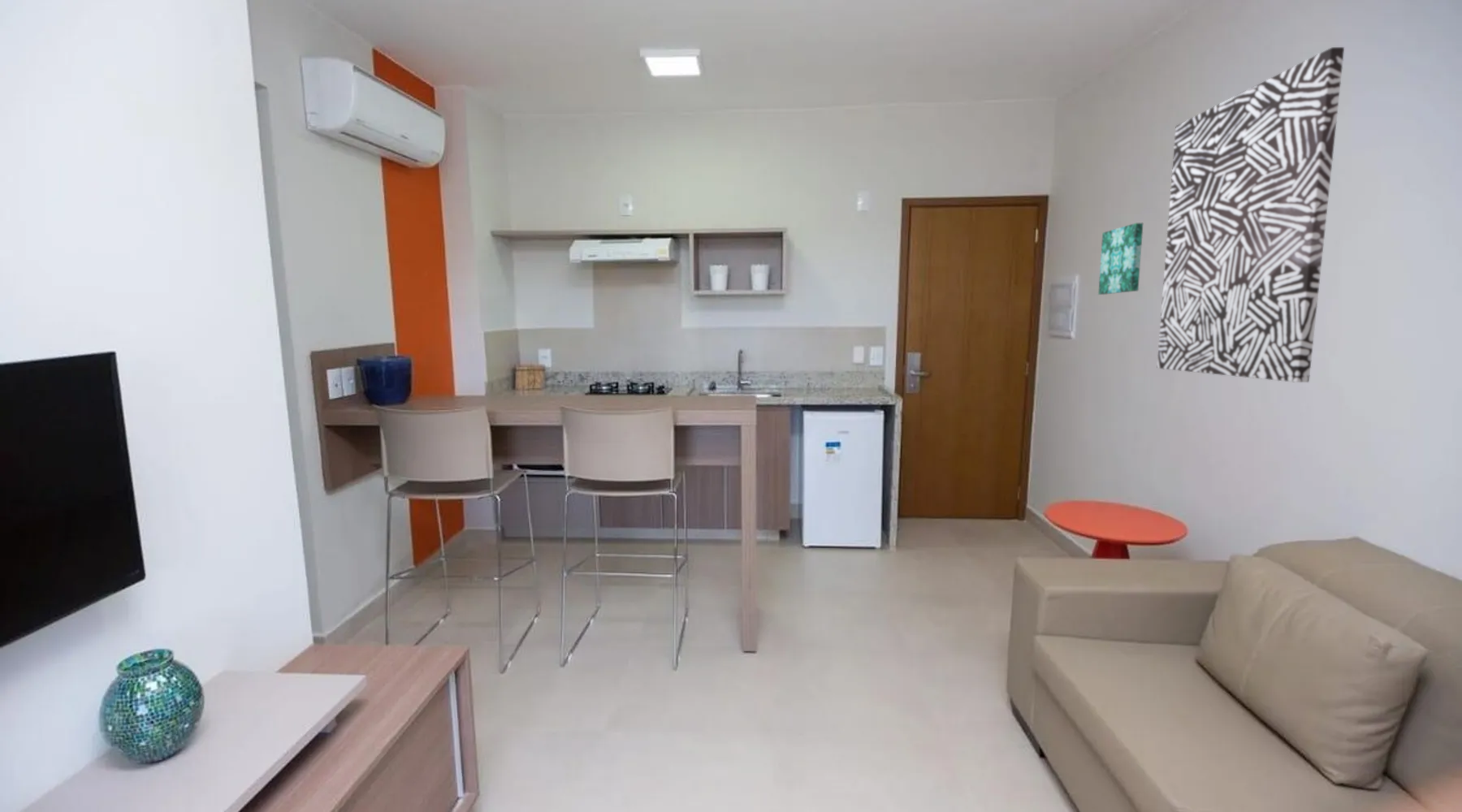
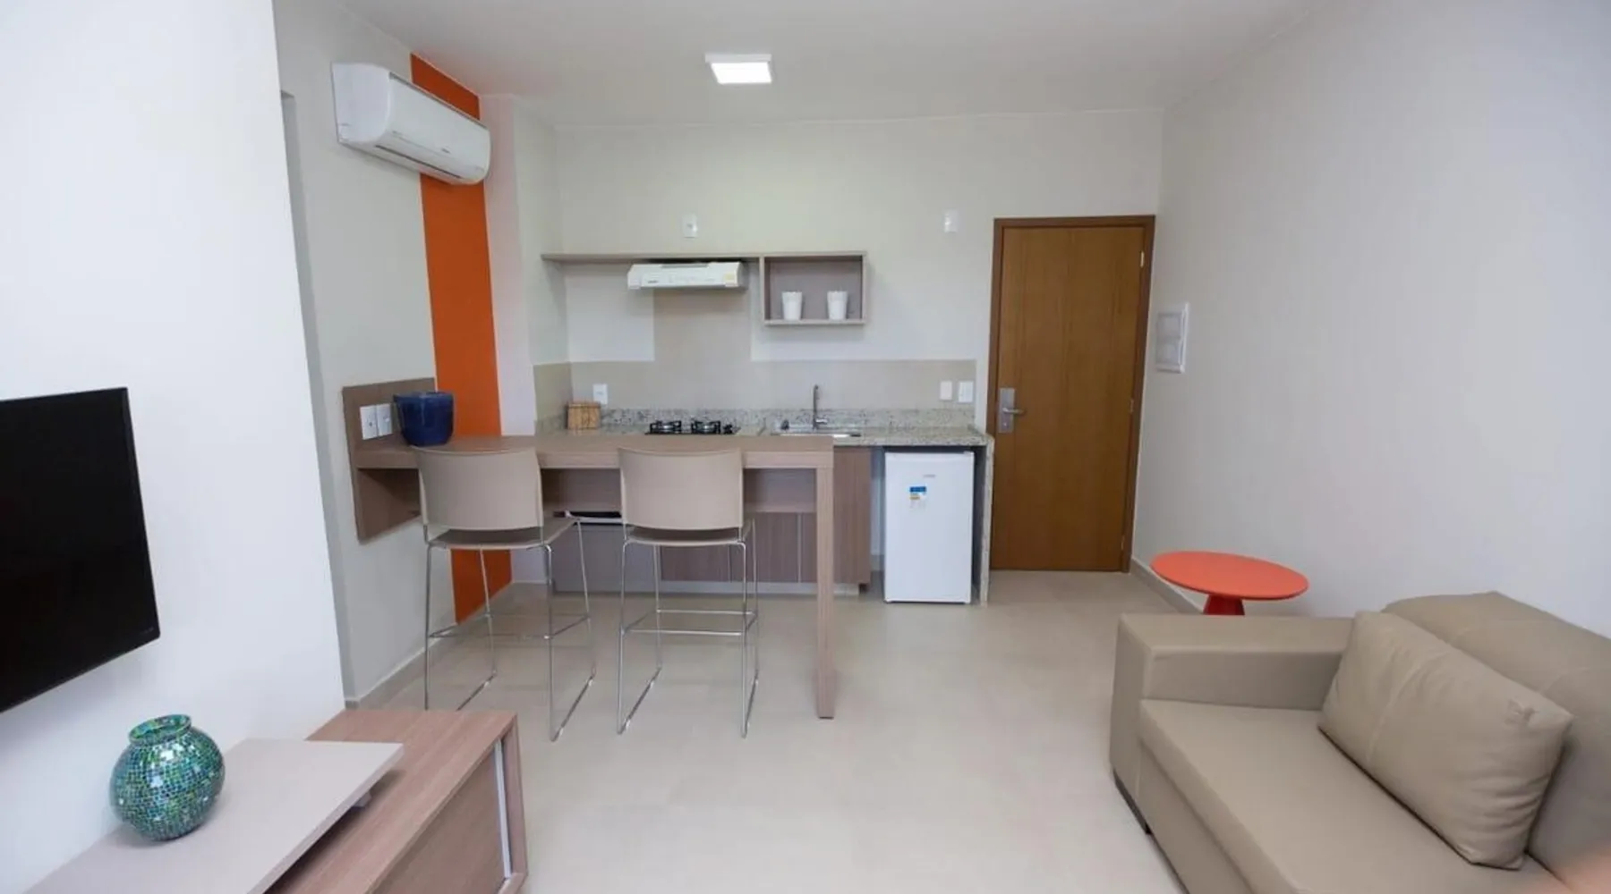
- wall art [1157,46,1345,383]
- wall art [1097,222,1144,296]
